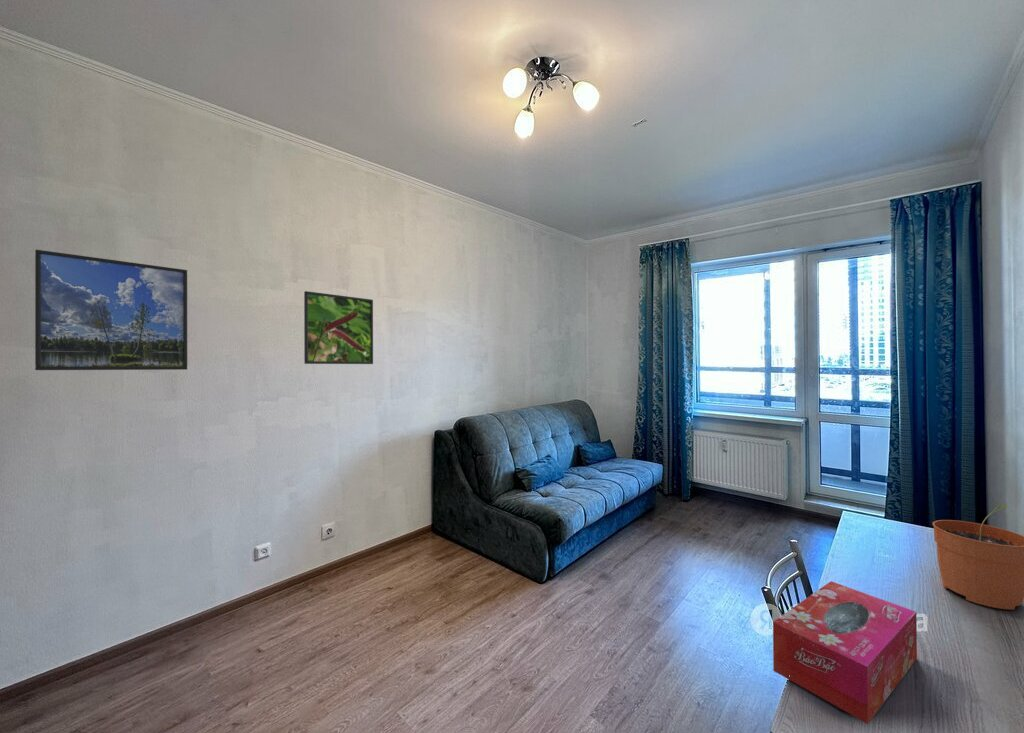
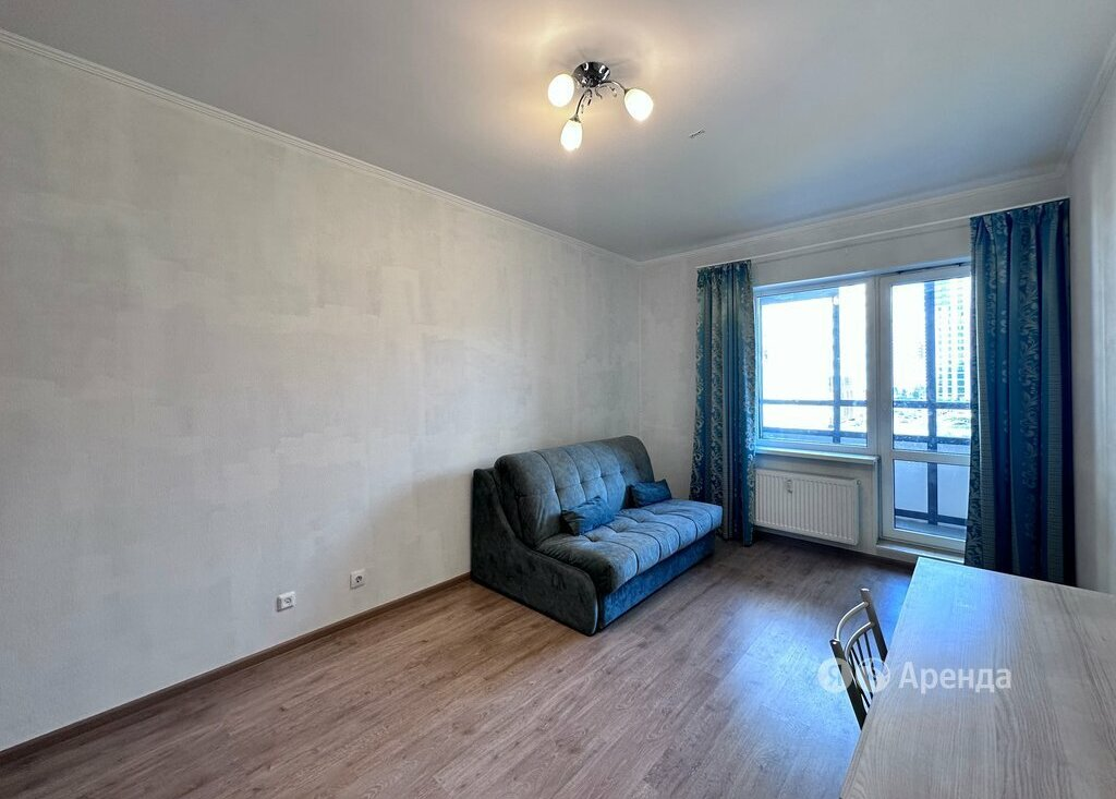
- tissue box [772,580,918,725]
- plant pot [932,503,1024,611]
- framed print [34,249,188,371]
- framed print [303,290,374,365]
